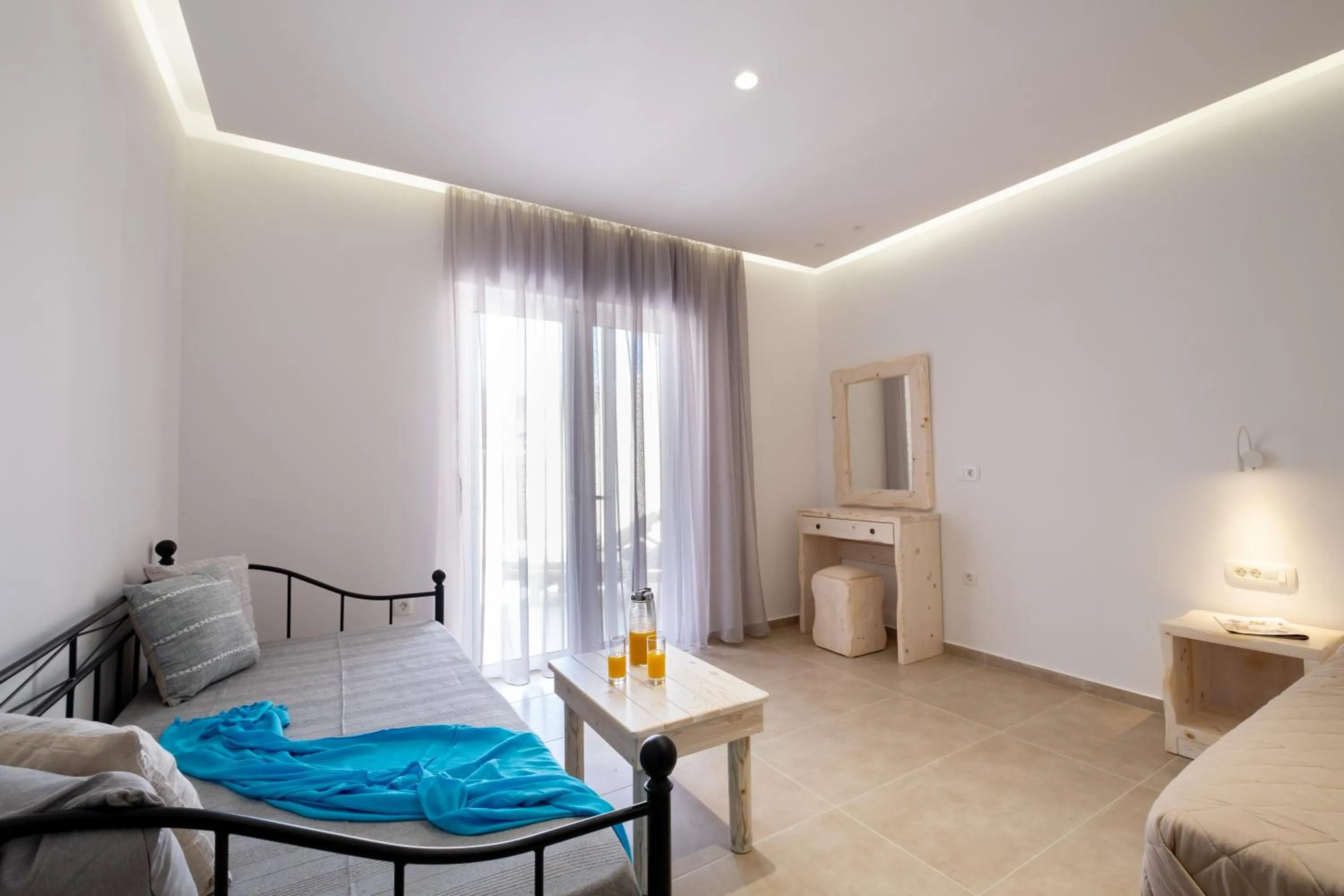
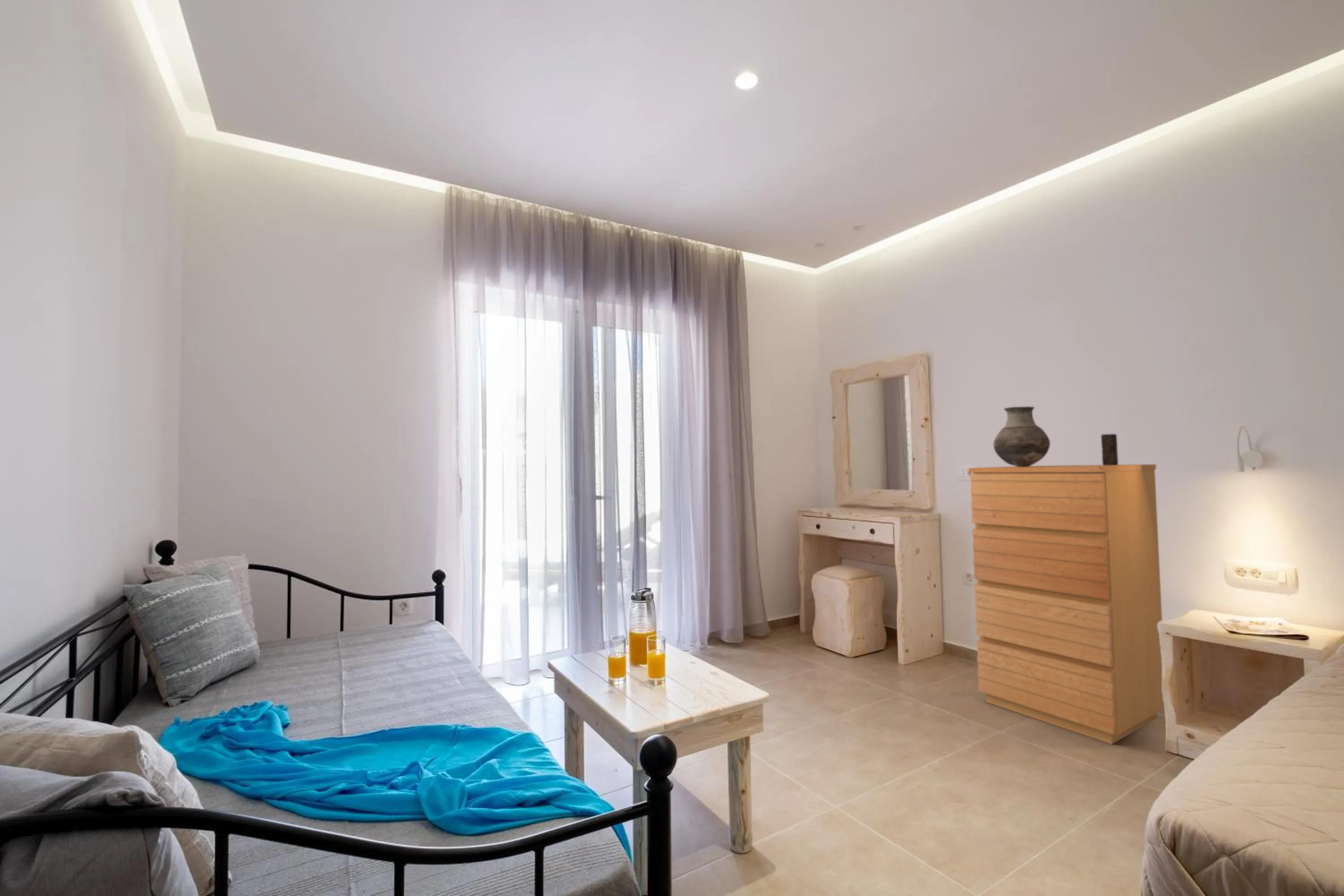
+ dresser [968,464,1164,745]
+ candle [1101,433,1119,465]
+ vase [993,406,1051,467]
